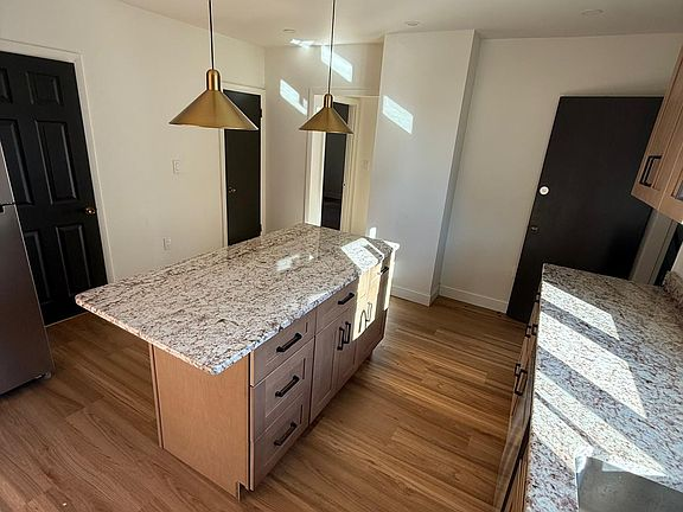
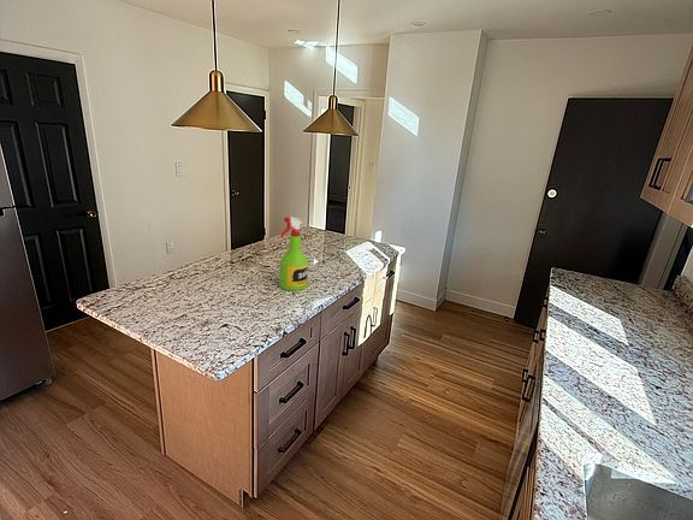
+ spray bottle [278,215,309,291]
